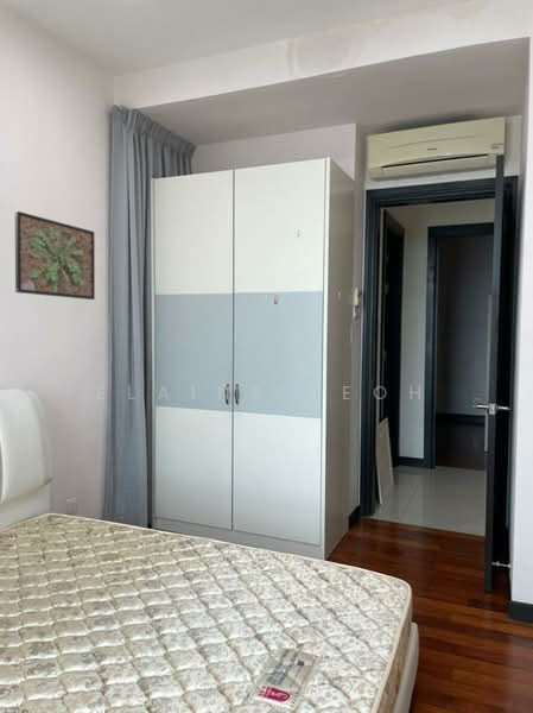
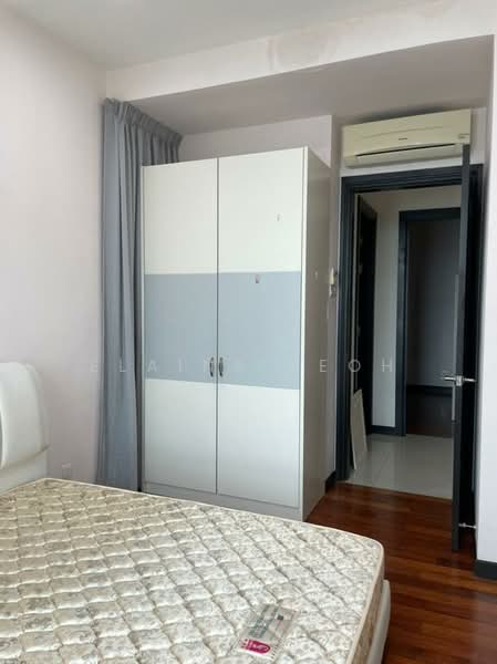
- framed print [14,210,96,301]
